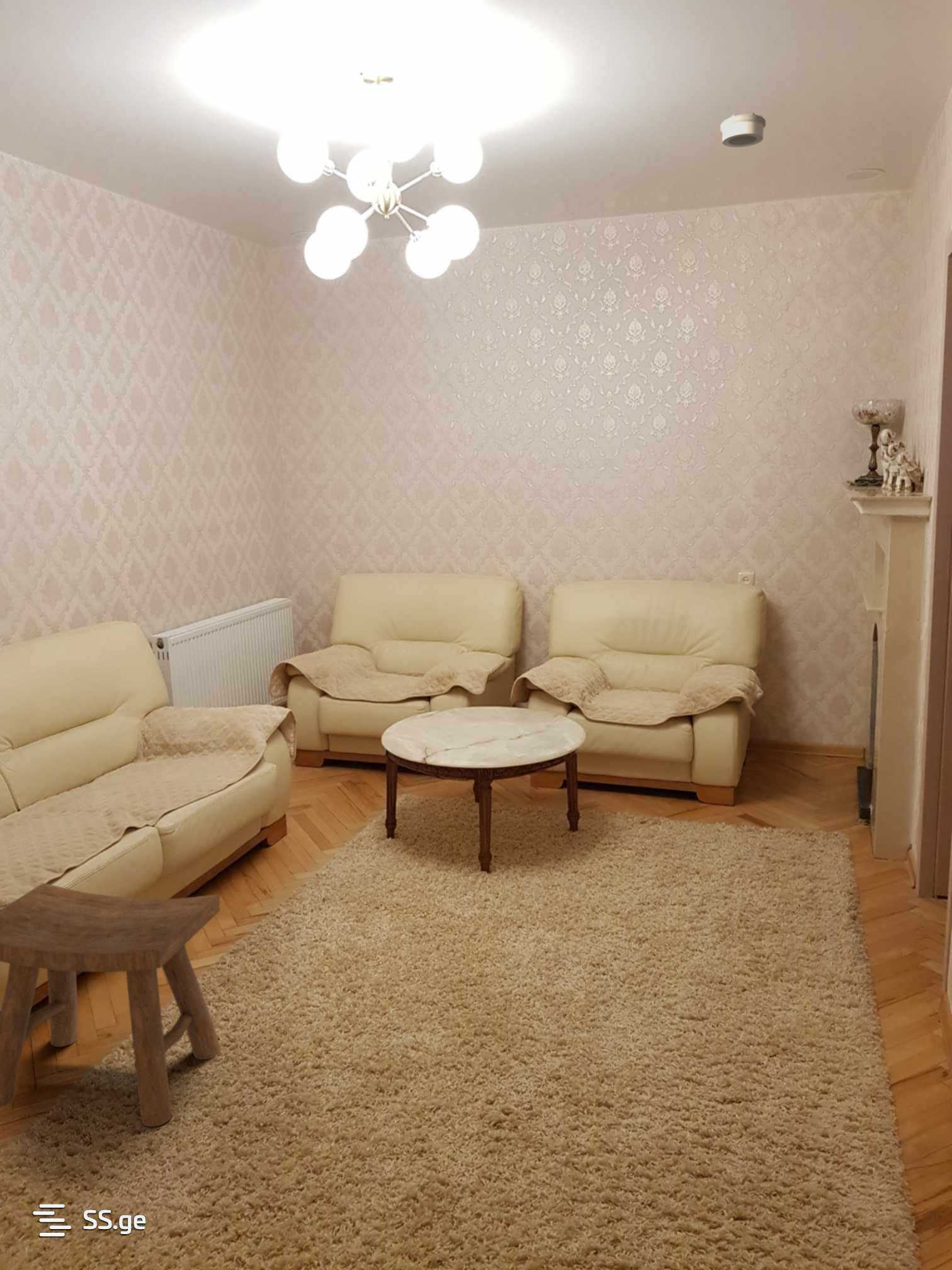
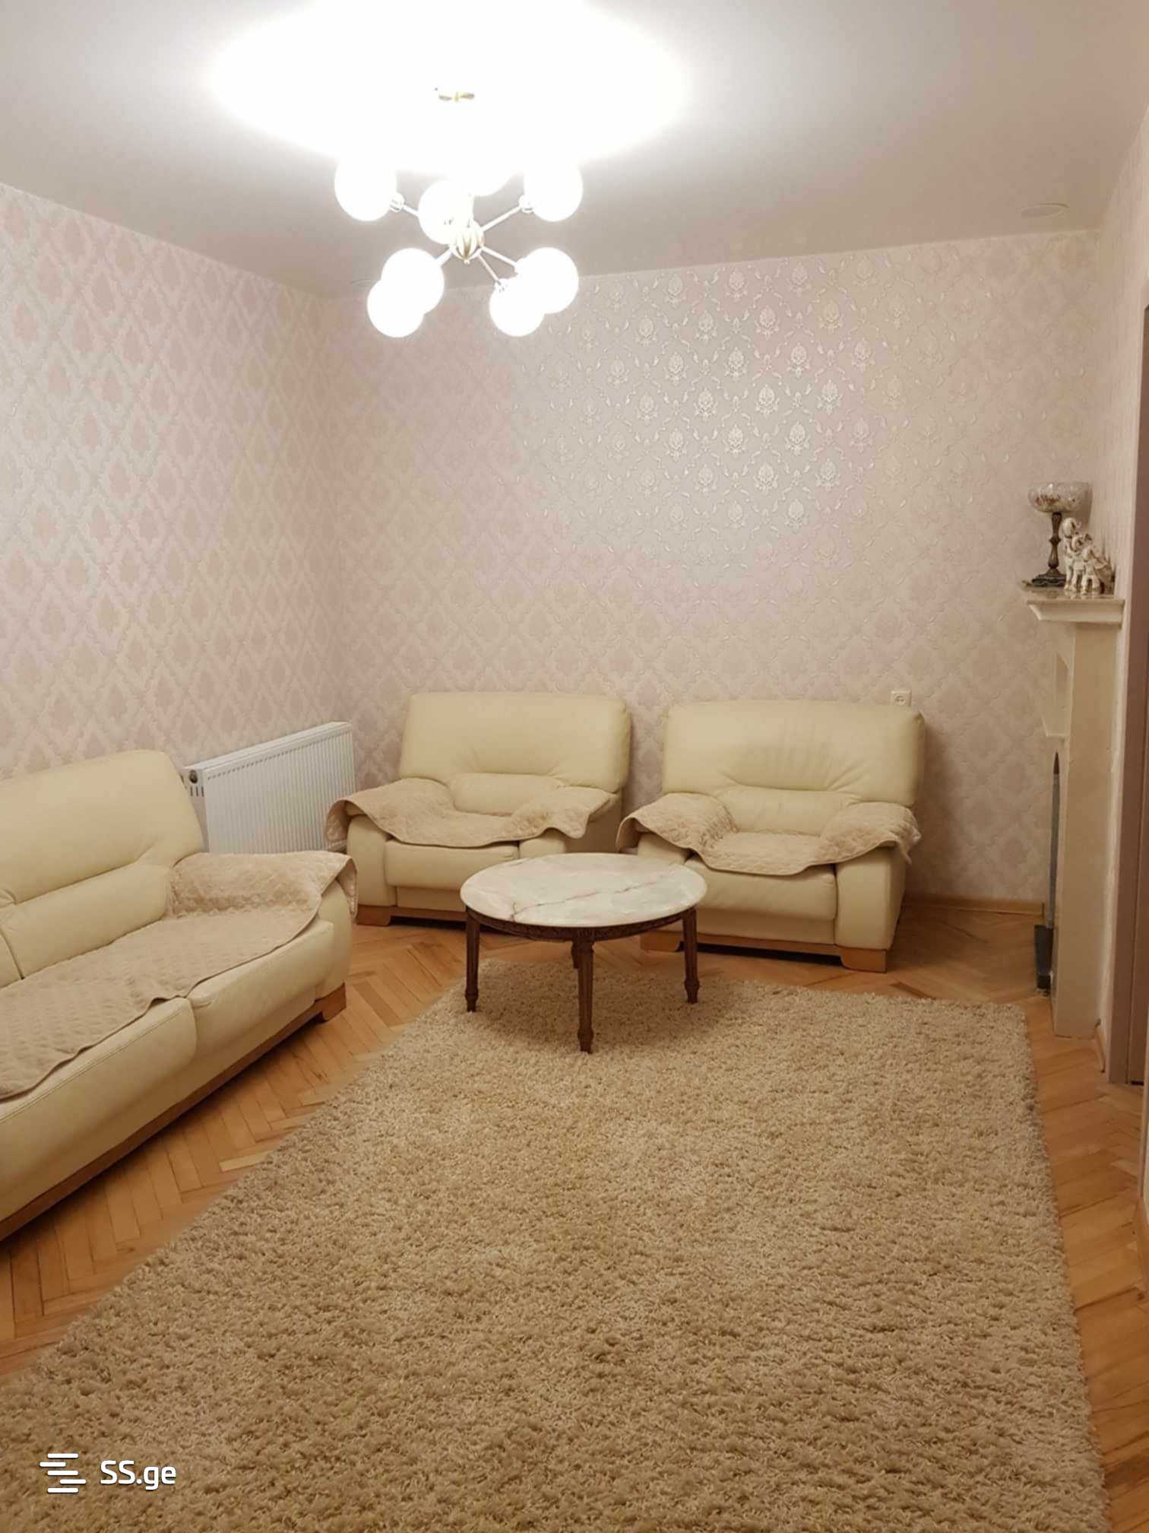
- stool [0,883,222,1127]
- smoke detector [720,112,766,148]
